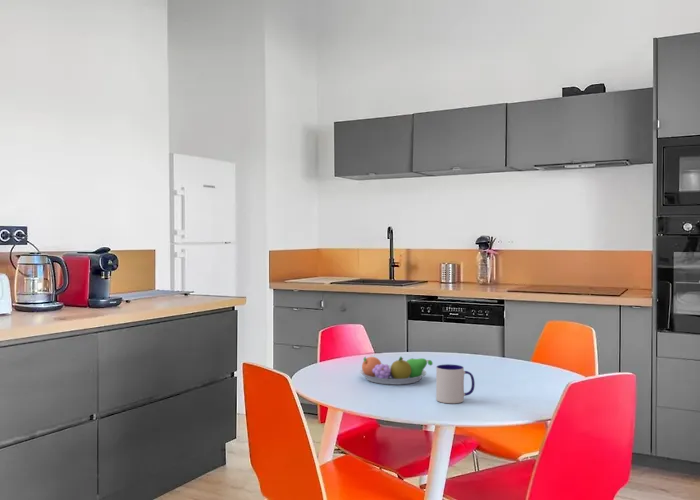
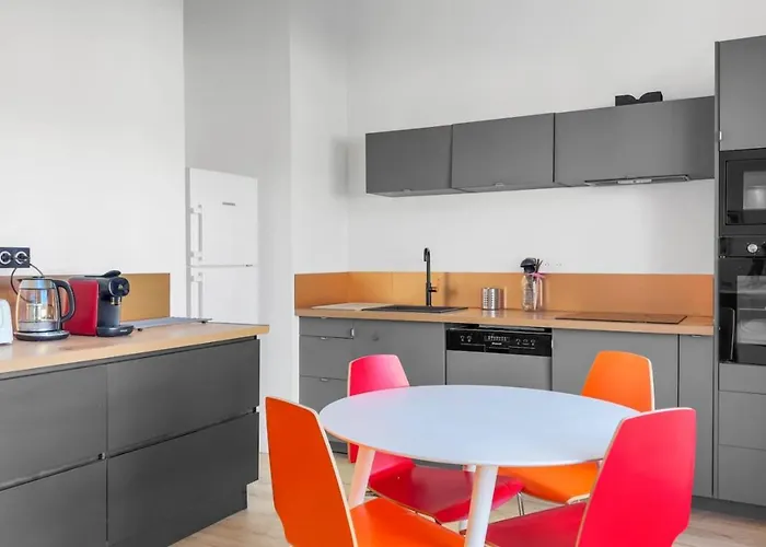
- mug [435,363,476,404]
- fruit bowl [359,356,434,385]
